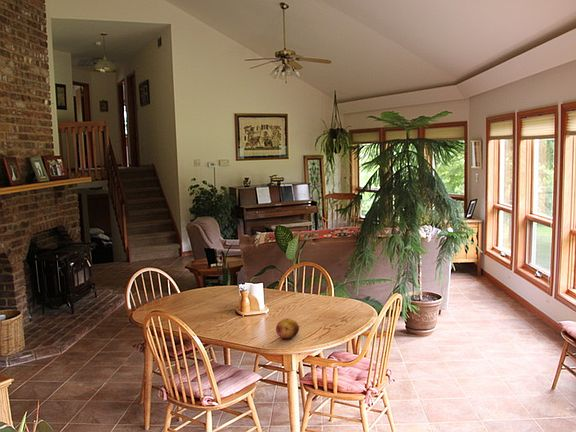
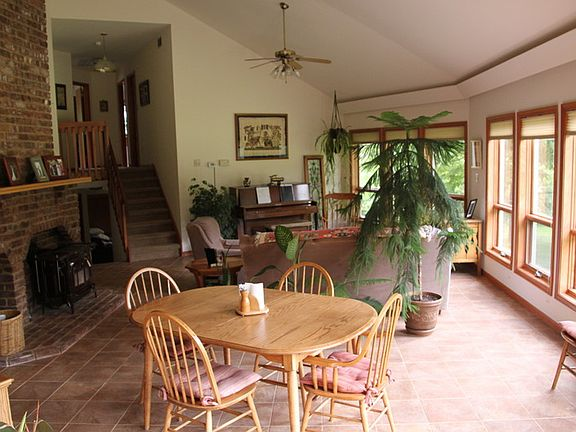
- fruit [275,317,300,340]
